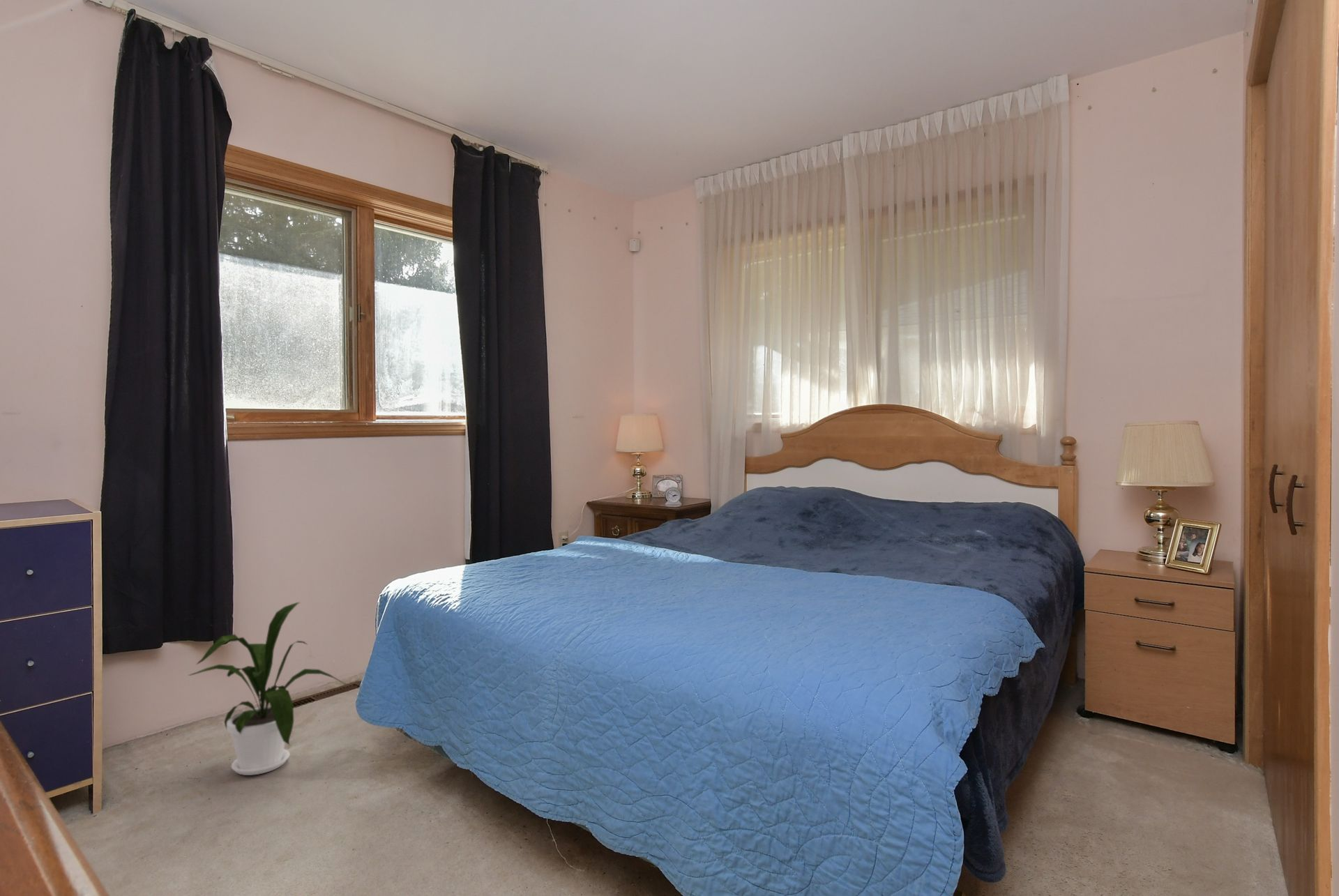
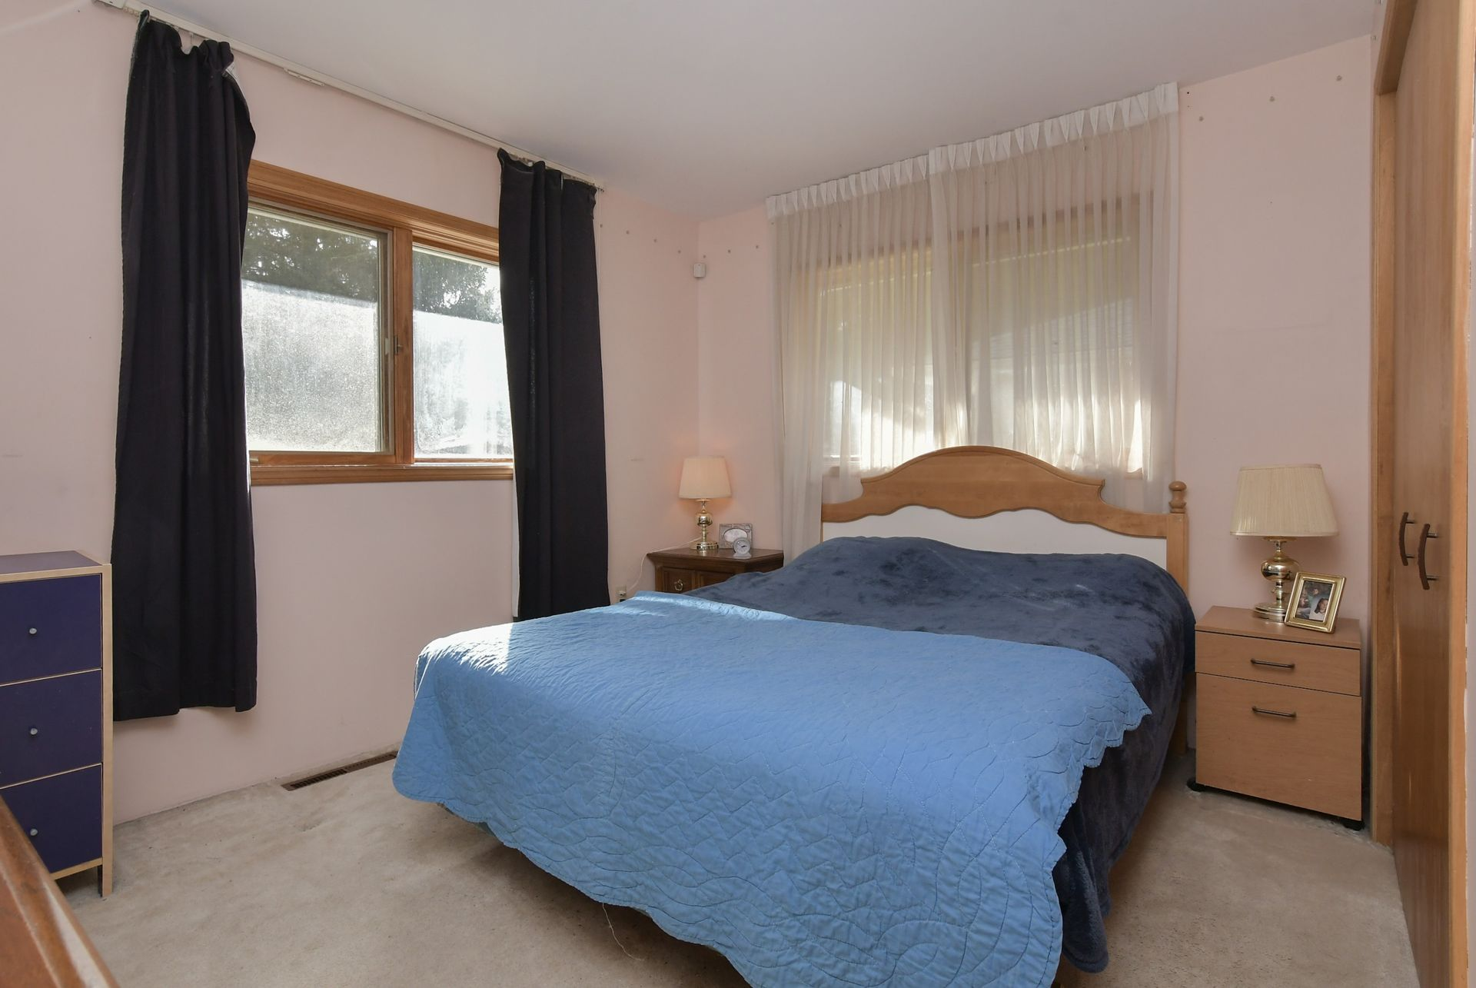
- house plant [188,602,349,776]
